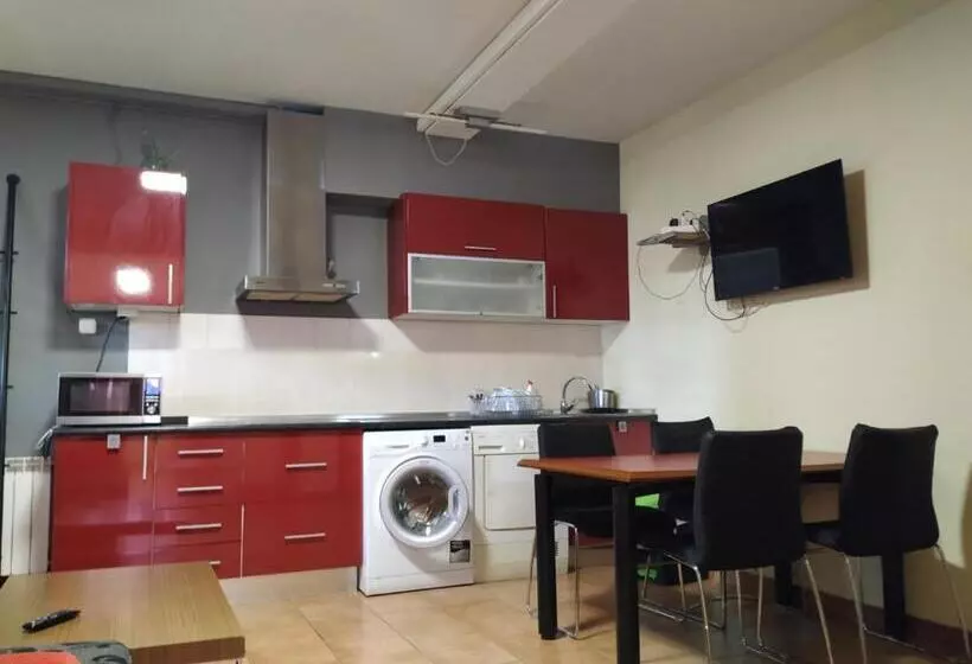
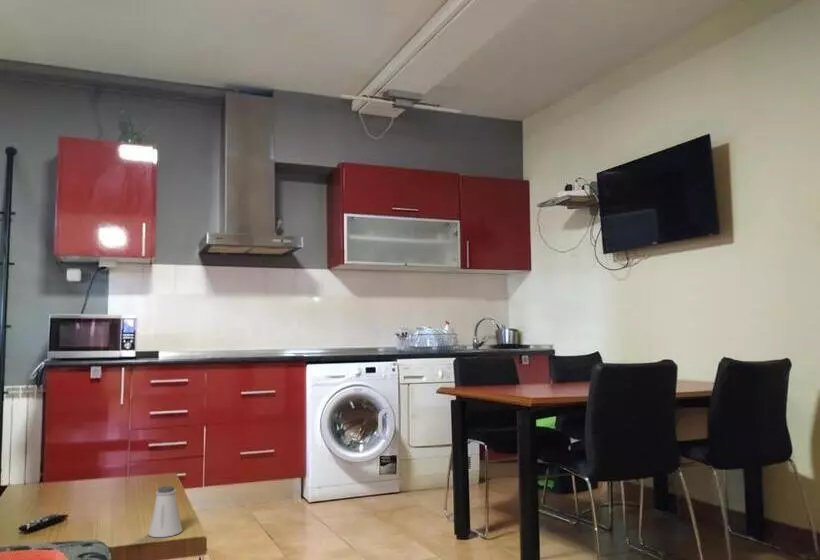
+ saltshaker [148,485,183,538]
